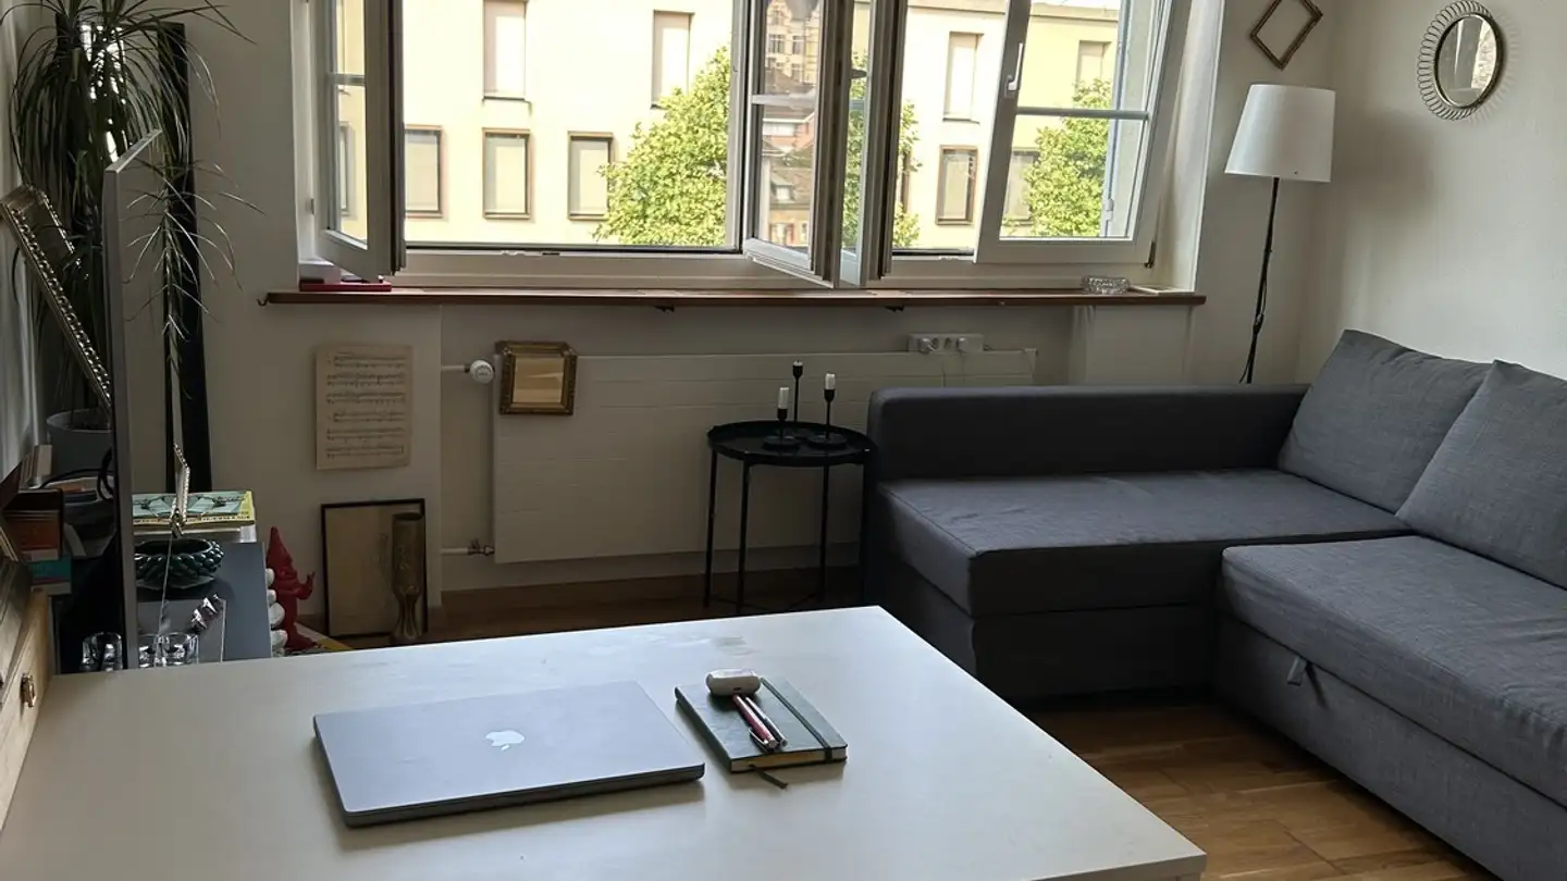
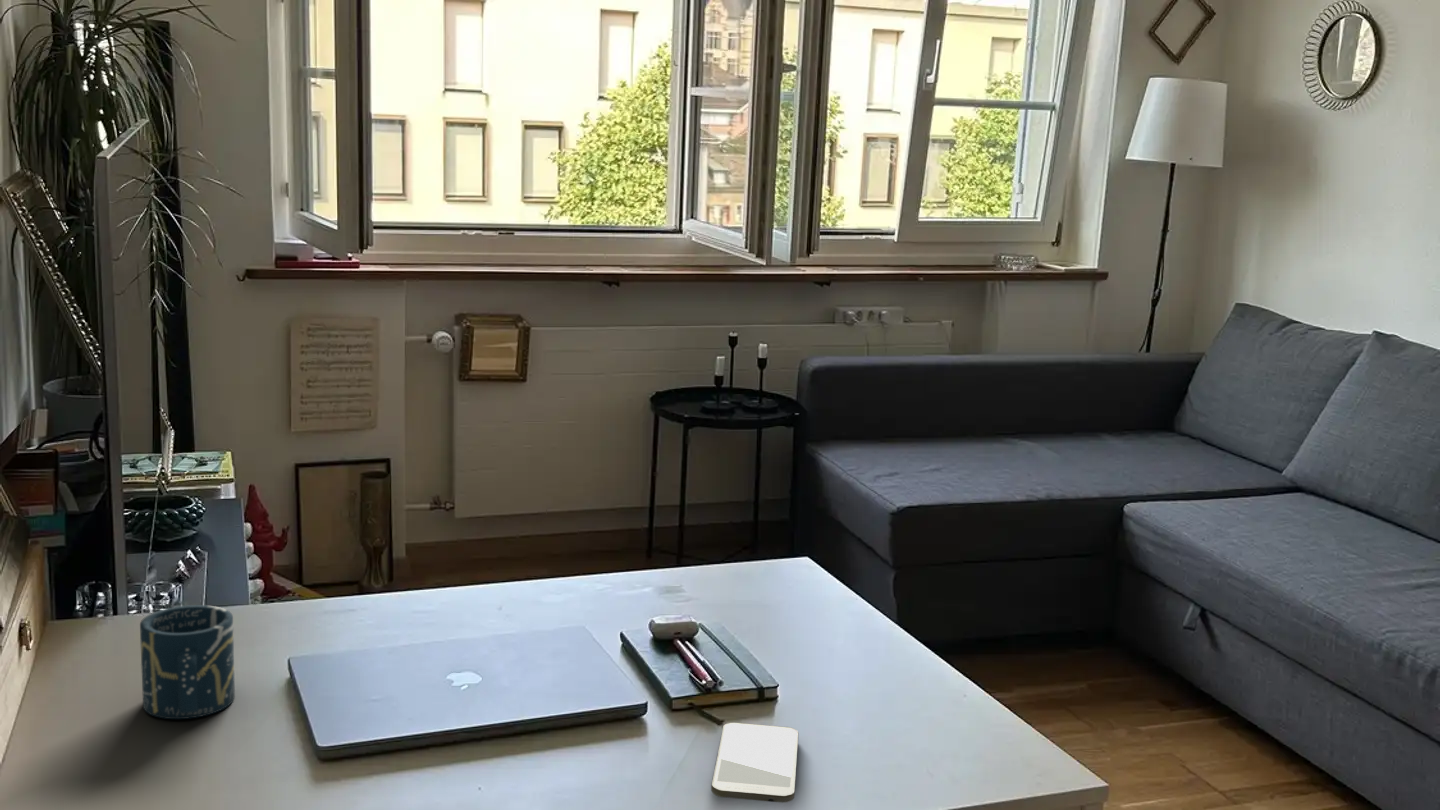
+ smartphone [710,722,799,804]
+ cup [139,604,236,720]
